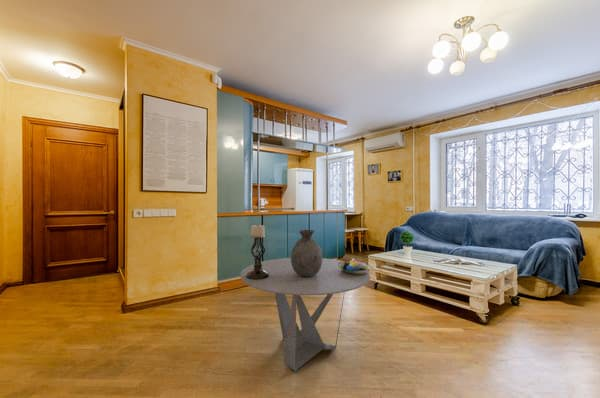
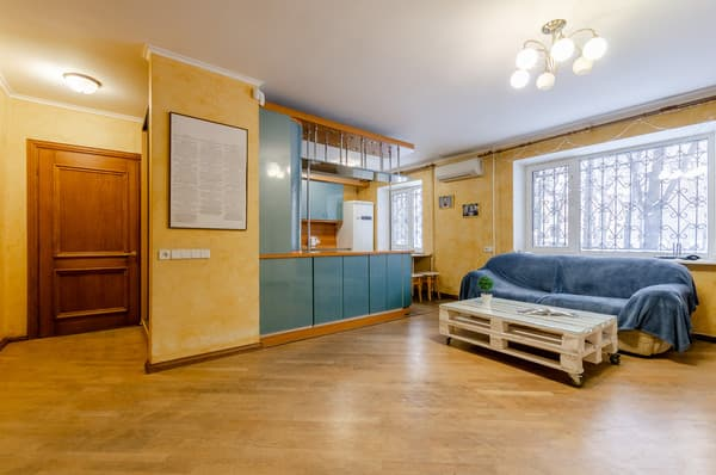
- candle holder [246,223,269,280]
- coffee table [239,257,371,375]
- vase [290,229,323,276]
- decorative bowl [338,257,372,274]
